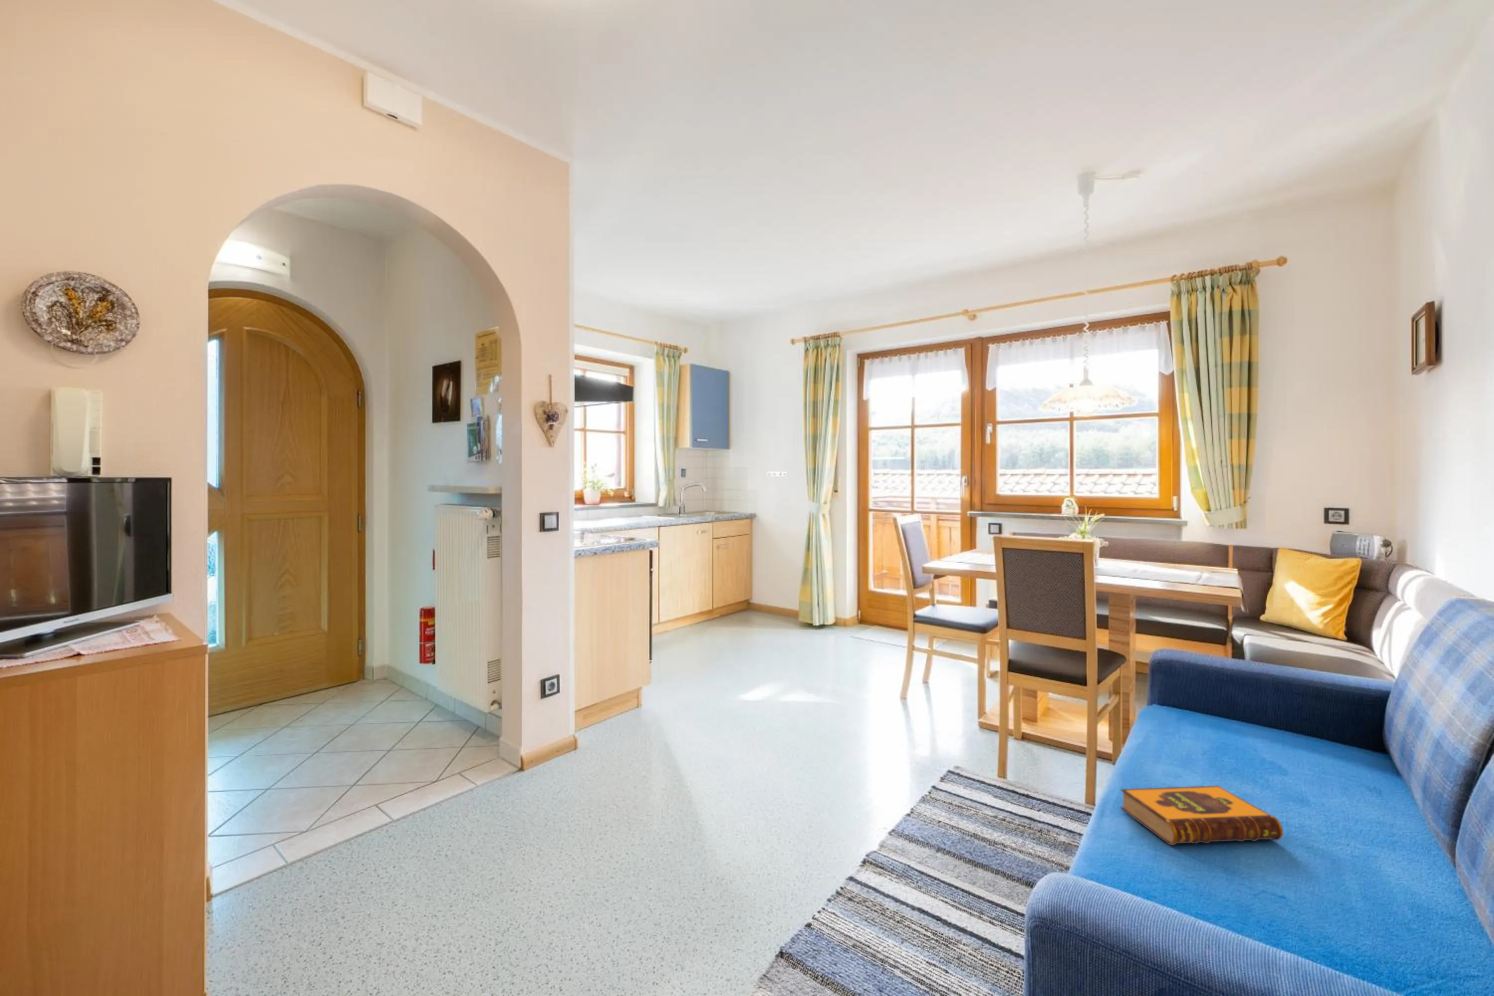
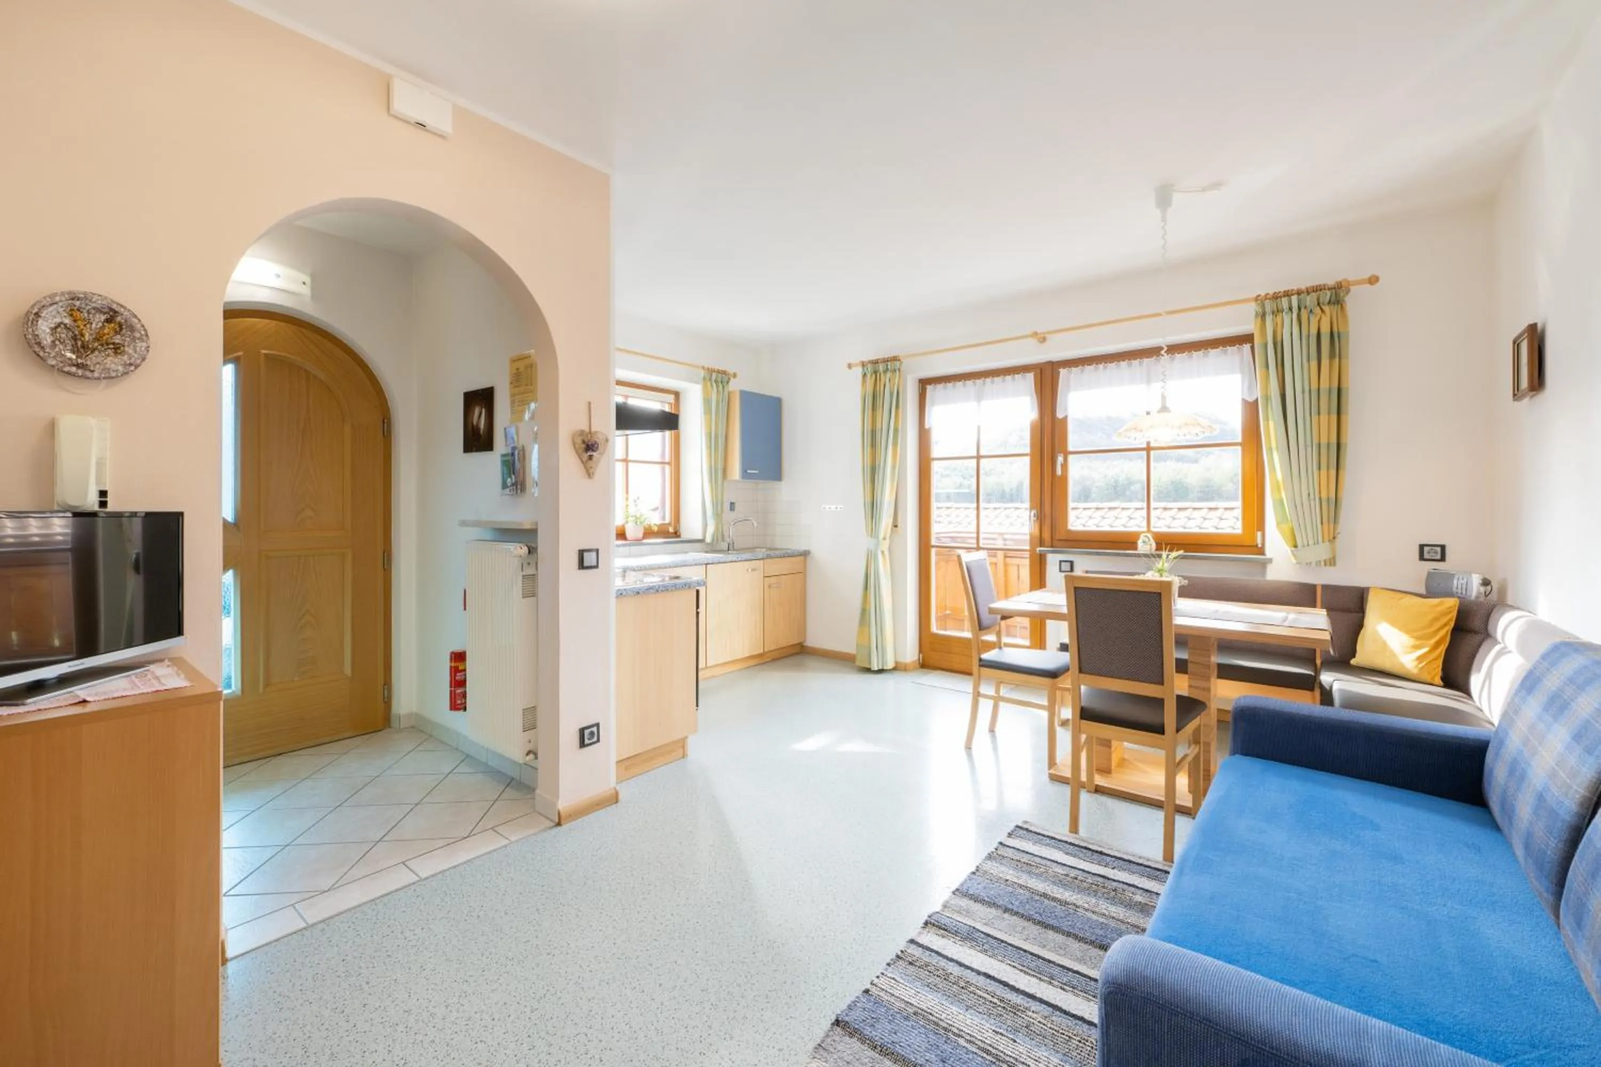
- hardback book [1120,785,1284,846]
